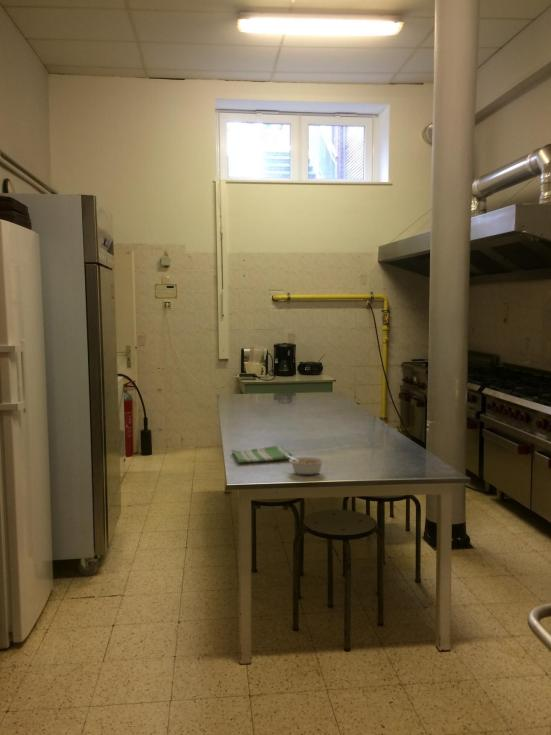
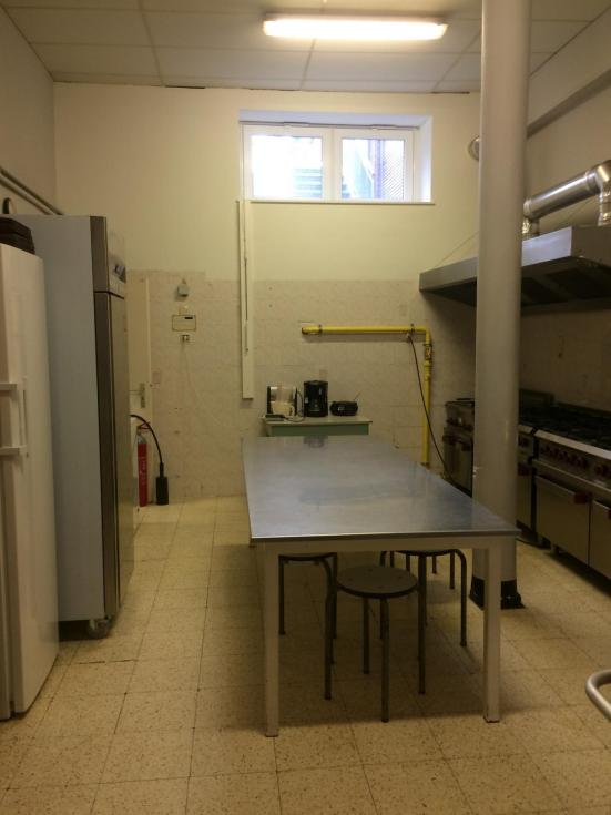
- legume [286,454,326,476]
- dish towel [230,445,294,464]
